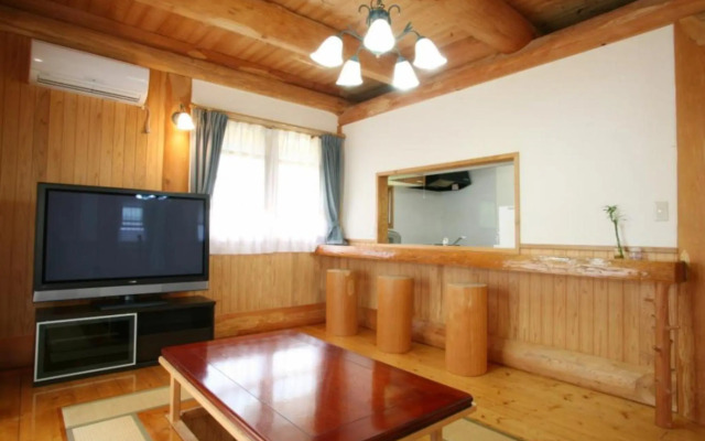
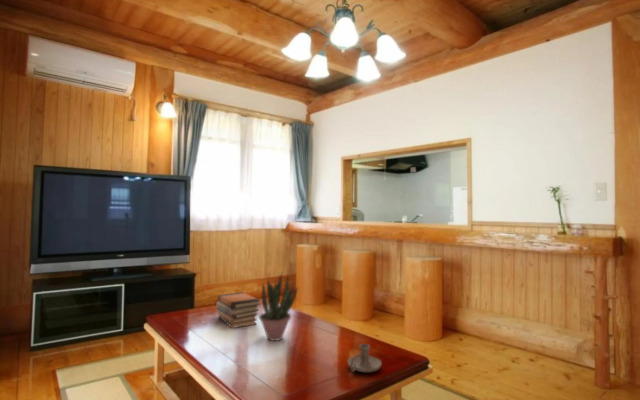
+ book stack [216,291,262,329]
+ candle holder [347,343,383,373]
+ potted plant [258,272,300,342]
